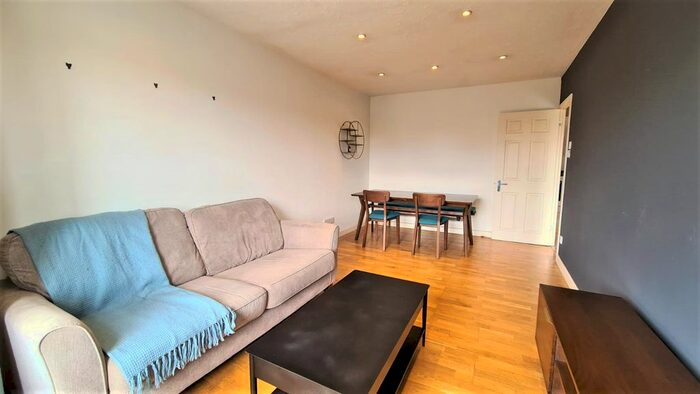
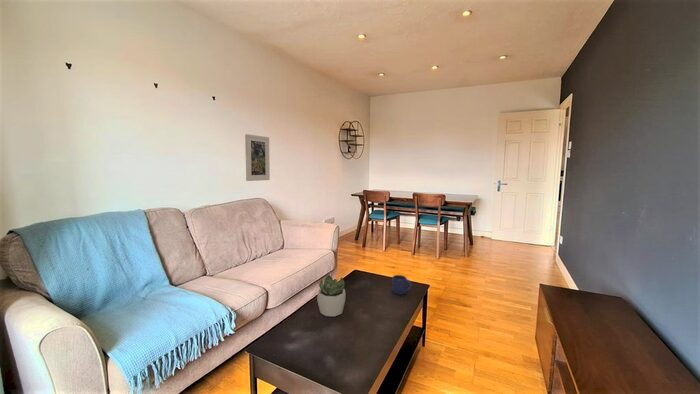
+ succulent plant [316,274,347,317]
+ mug [391,274,413,296]
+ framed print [244,133,271,182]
